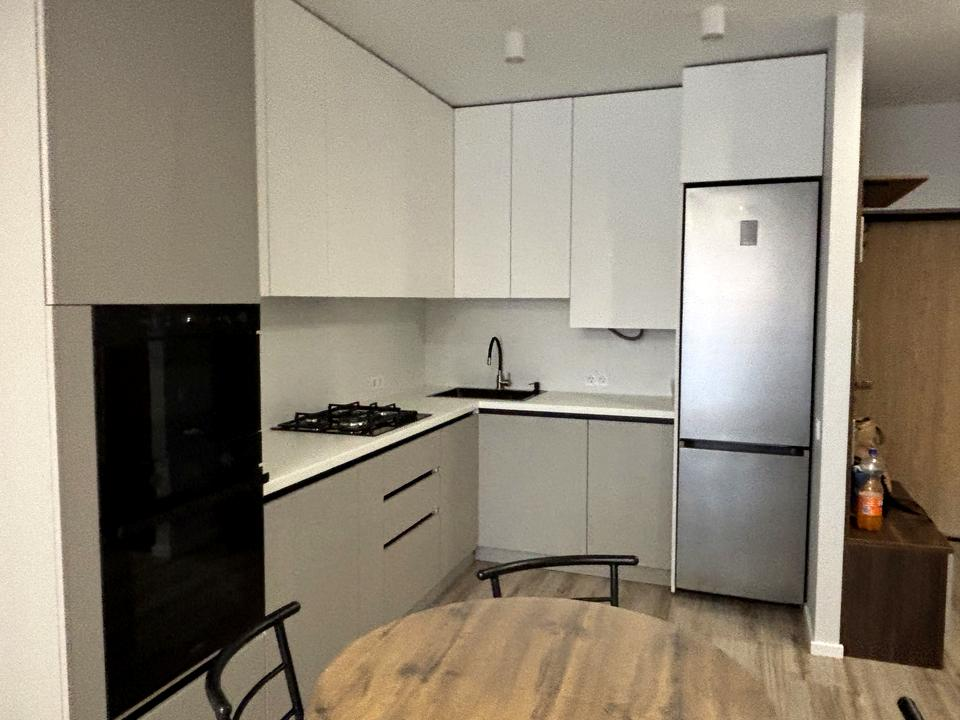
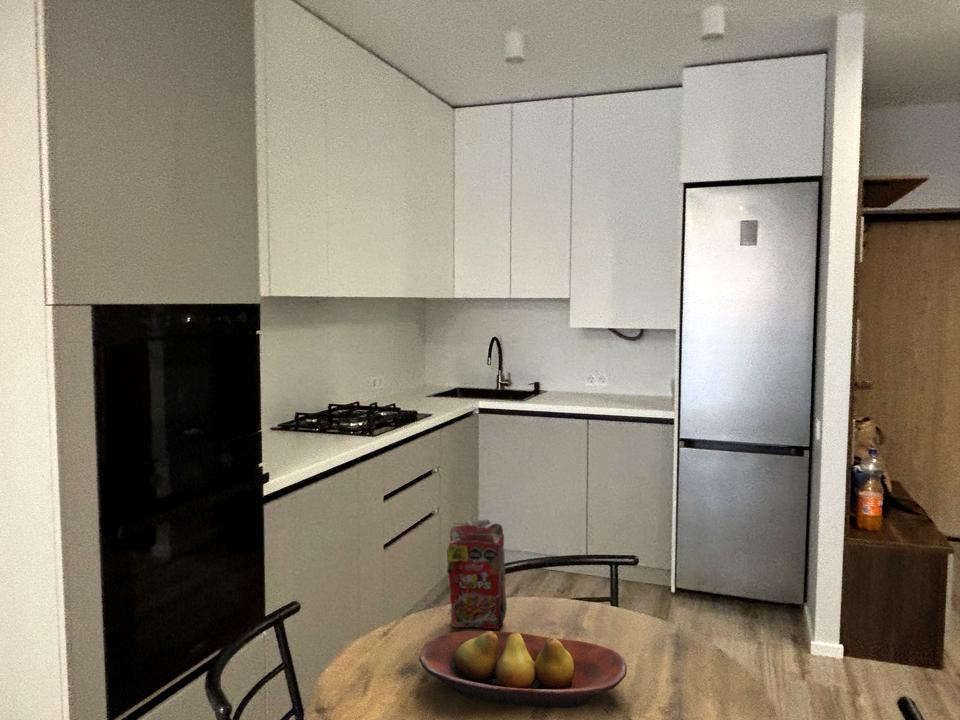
+ fruit bowl [418,630,628,709]
+ cereal box [446,518,508,630]
